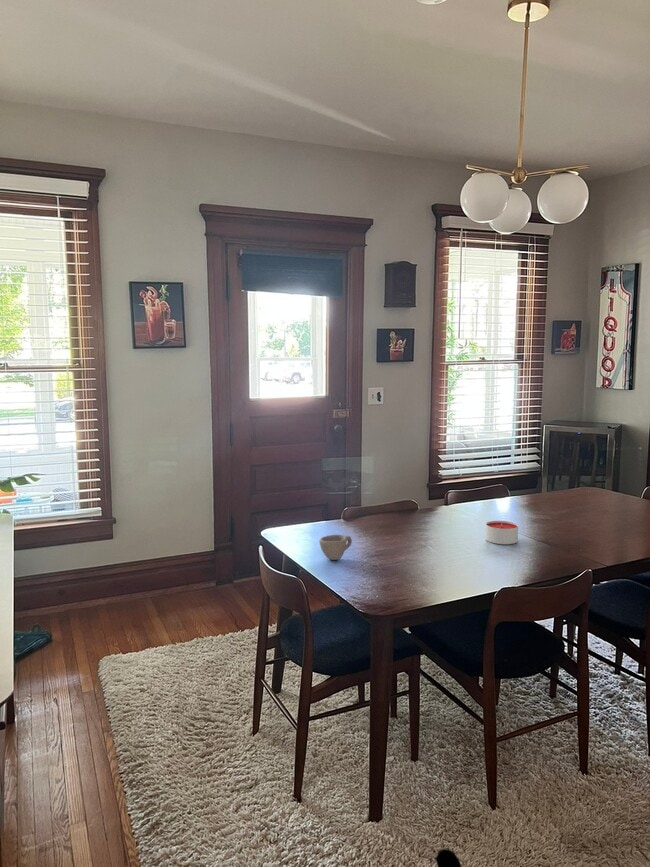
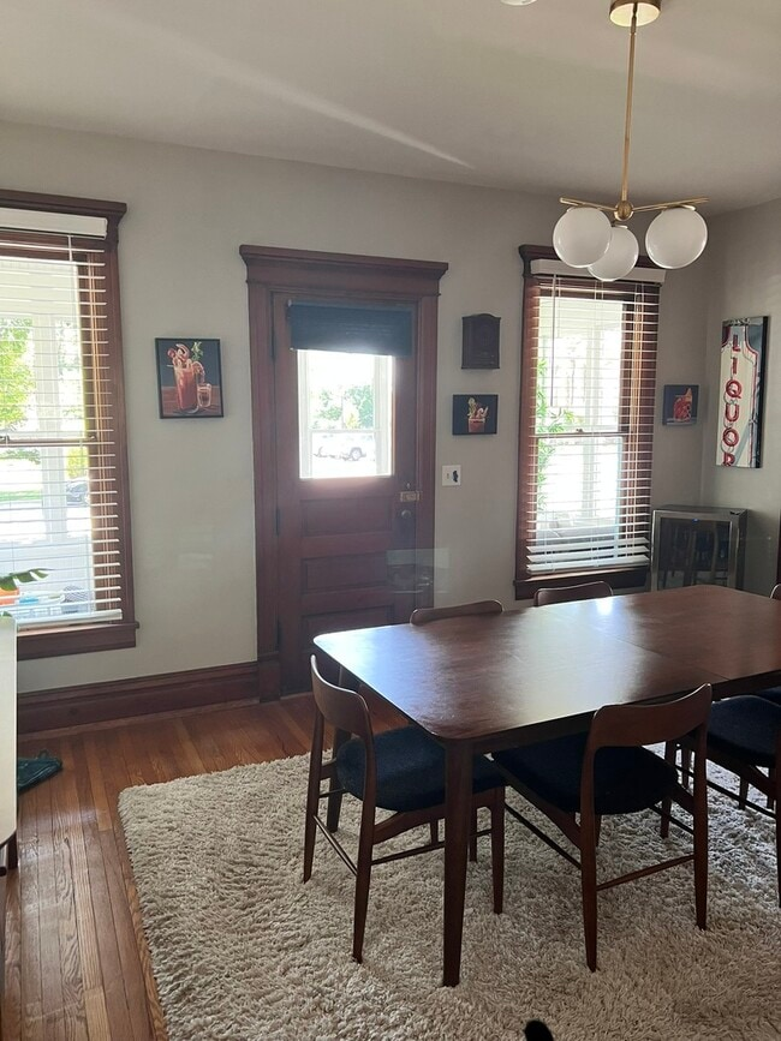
- candle [485,520,519,545]
- cup [318,534,353,561]
